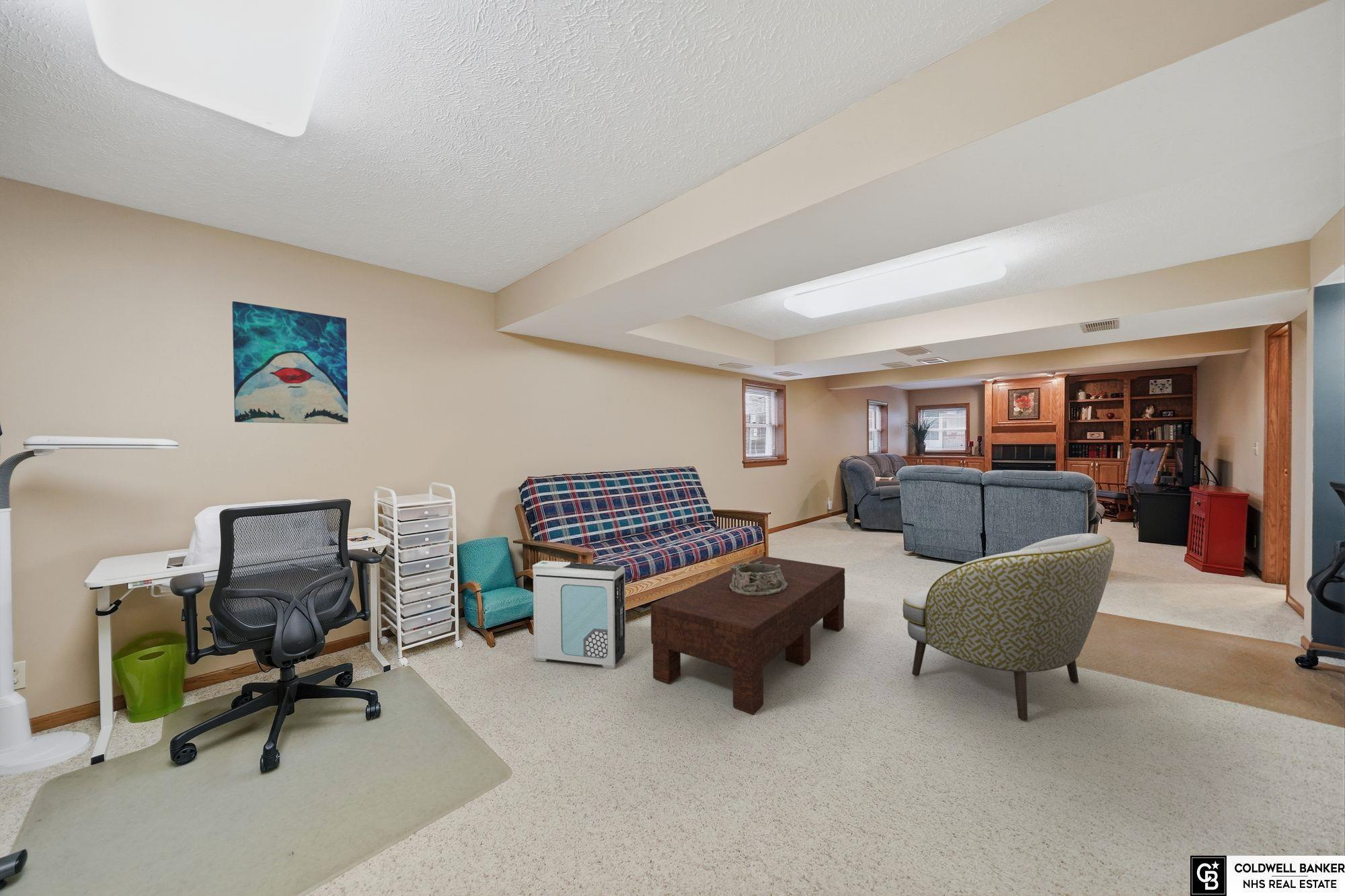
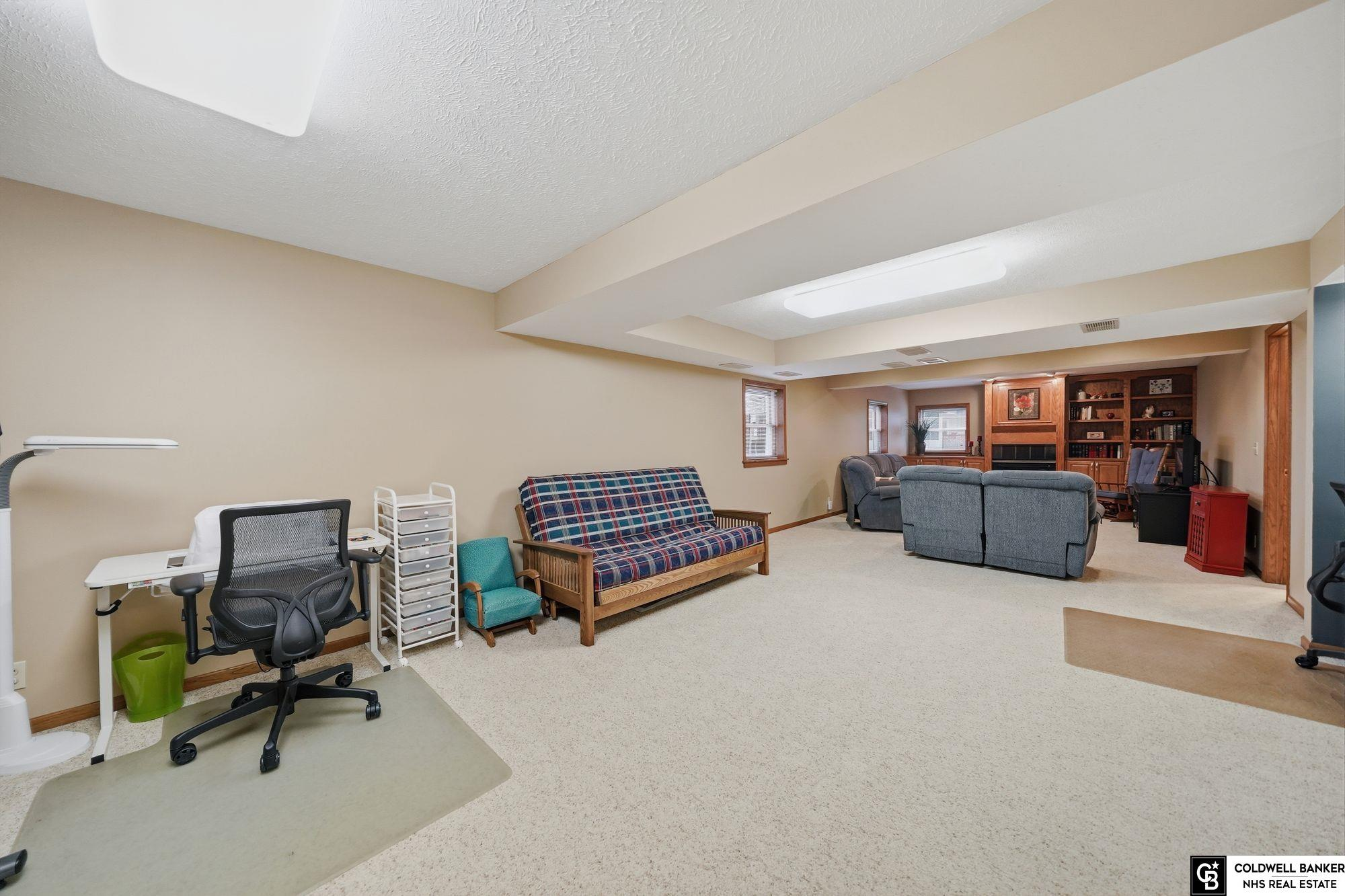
- wall art [231,300,349,425]
- air purifier [532,560,626,669]
- armchair [902,532,1115,721]
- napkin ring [729,561,788,596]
- coffee table [650,555,845,715]
